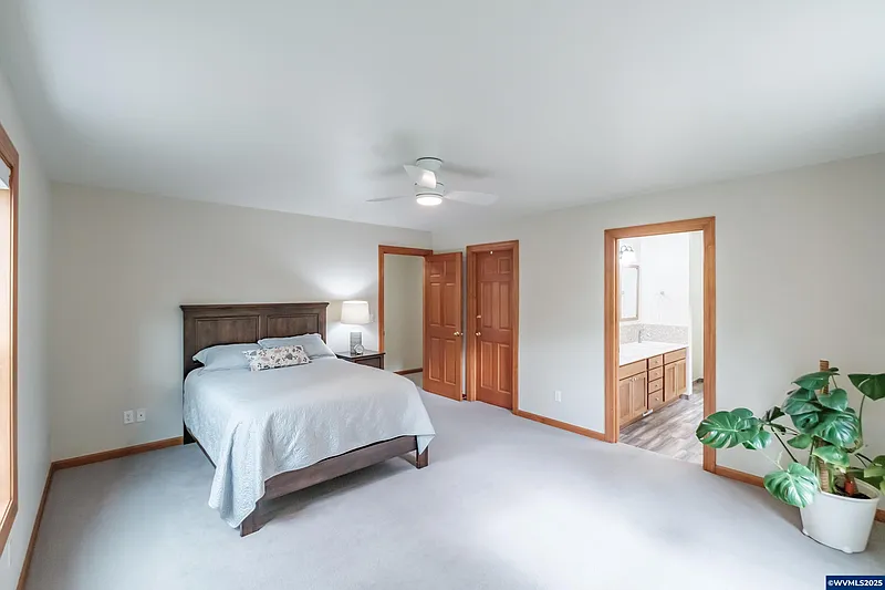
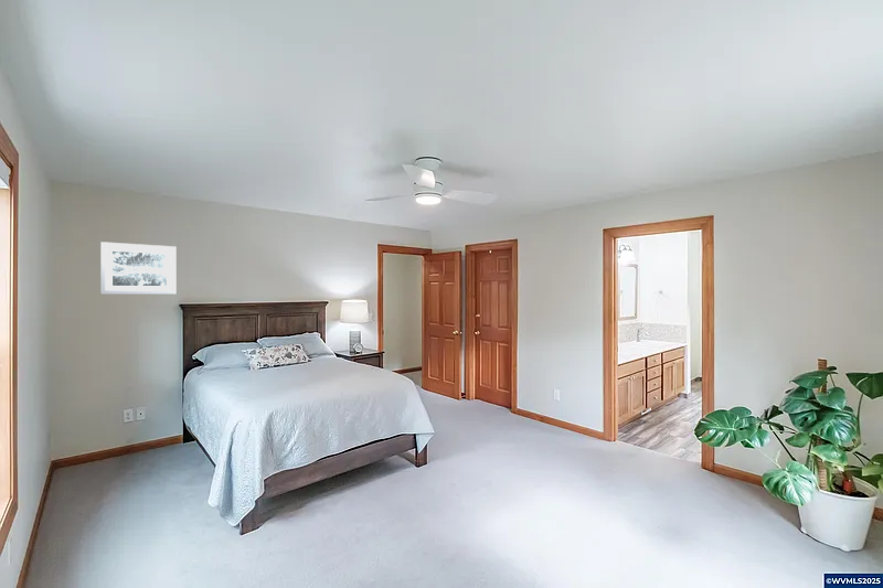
+ wall art [99,240,177,296]
